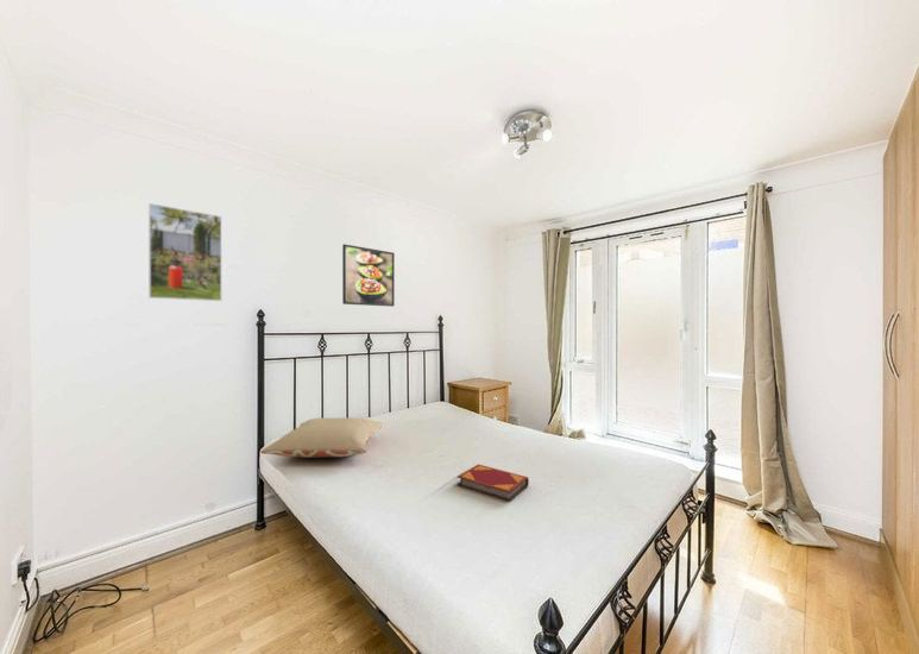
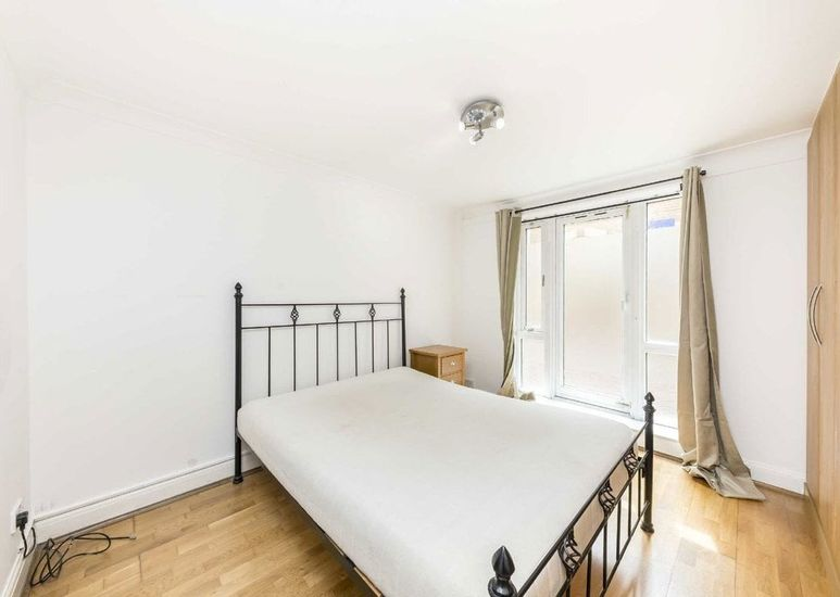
- pillow [259,416,385,459]
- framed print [147,202,222,302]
- hardback book [457,464,530,502]
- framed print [341,243,396,308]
